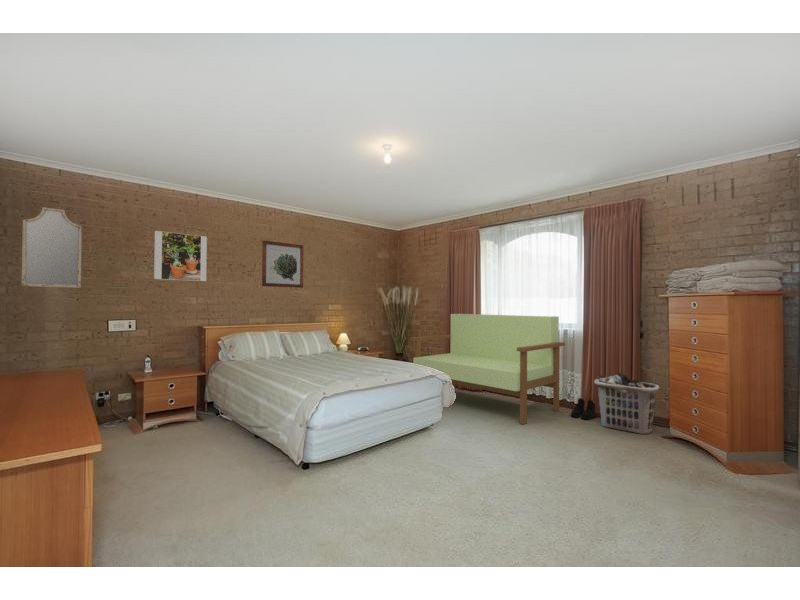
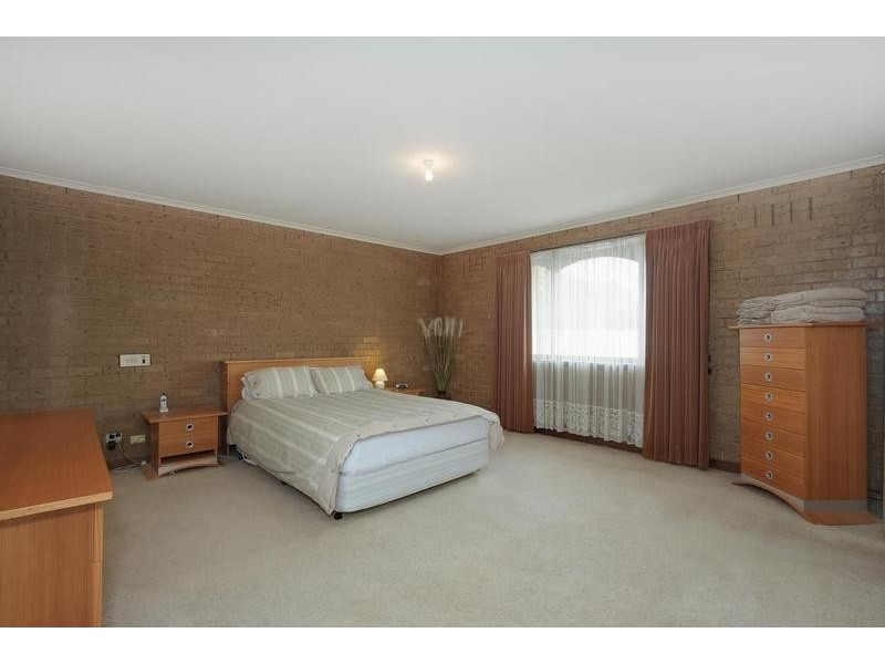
- bench [409,313,566,425]
- wall art [261,240,304,289]
- boots [570,397,596,421]
- home mirror [21,206,83,289]
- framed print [153,230,208,282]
- clothes hamper [593,372,660,436]
